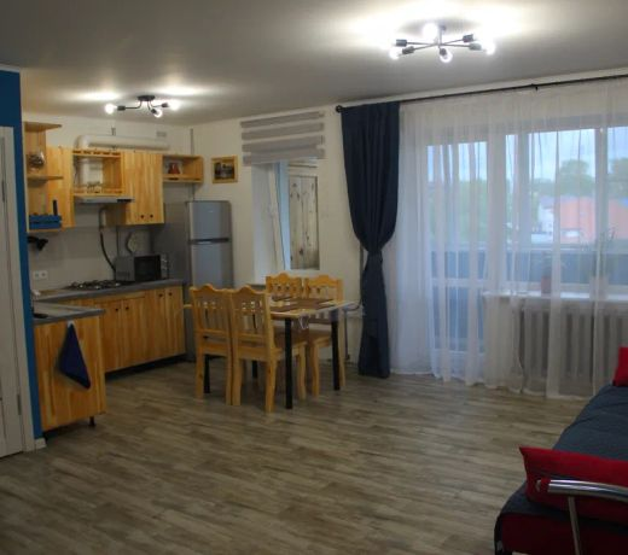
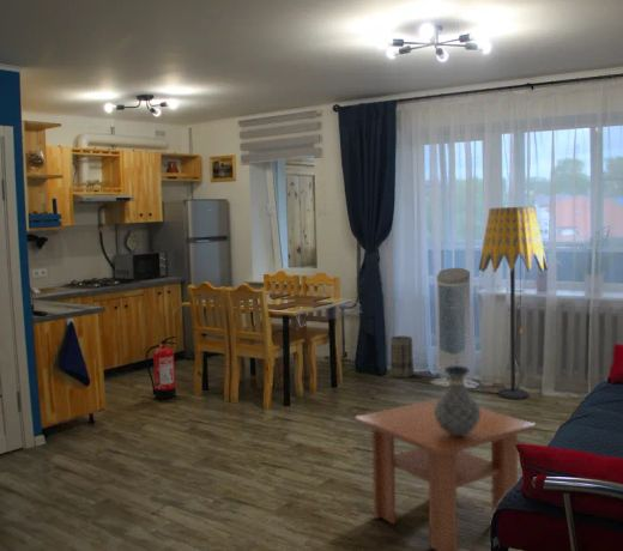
+ floor lamp [477,206,549,400]
+ vase [434,365,480,436]
+ air purifier [429,267,480,389]
+ fire extinguisher [145,335,177,400]
+ basket [389,335,415,380]
+ coffee table [353,396,537,551]
